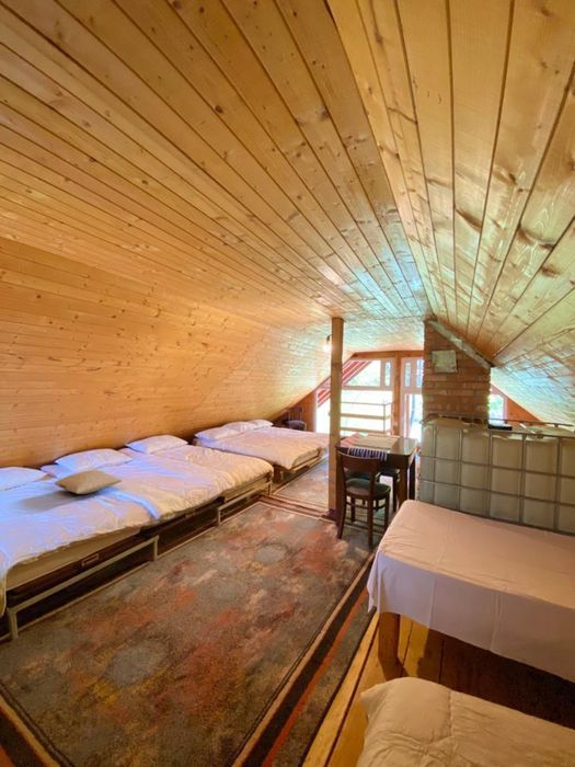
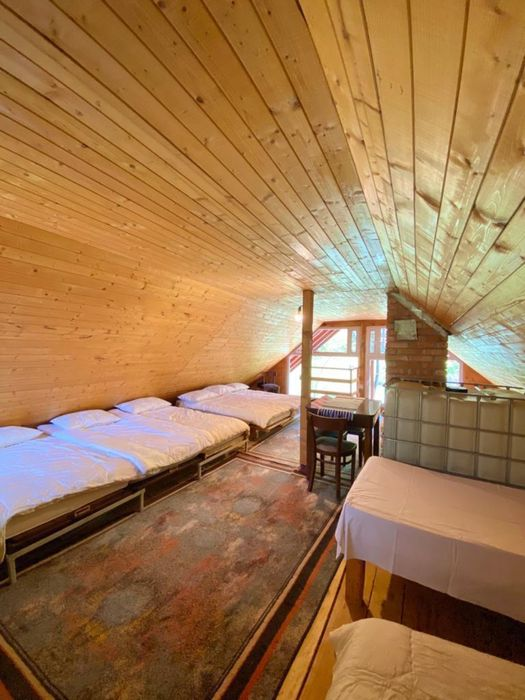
- pillow [54,469,124,495]
